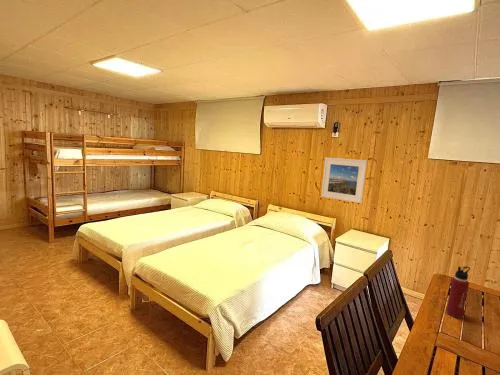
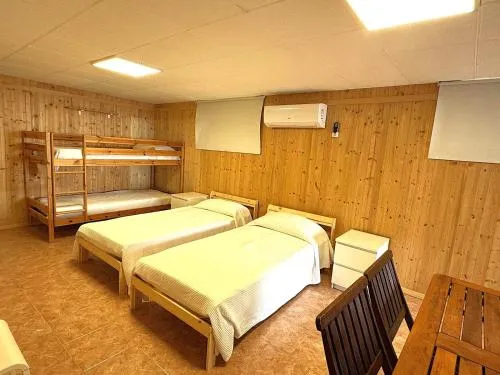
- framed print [320,156,368,204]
- water bottle [445,265,471,319]
